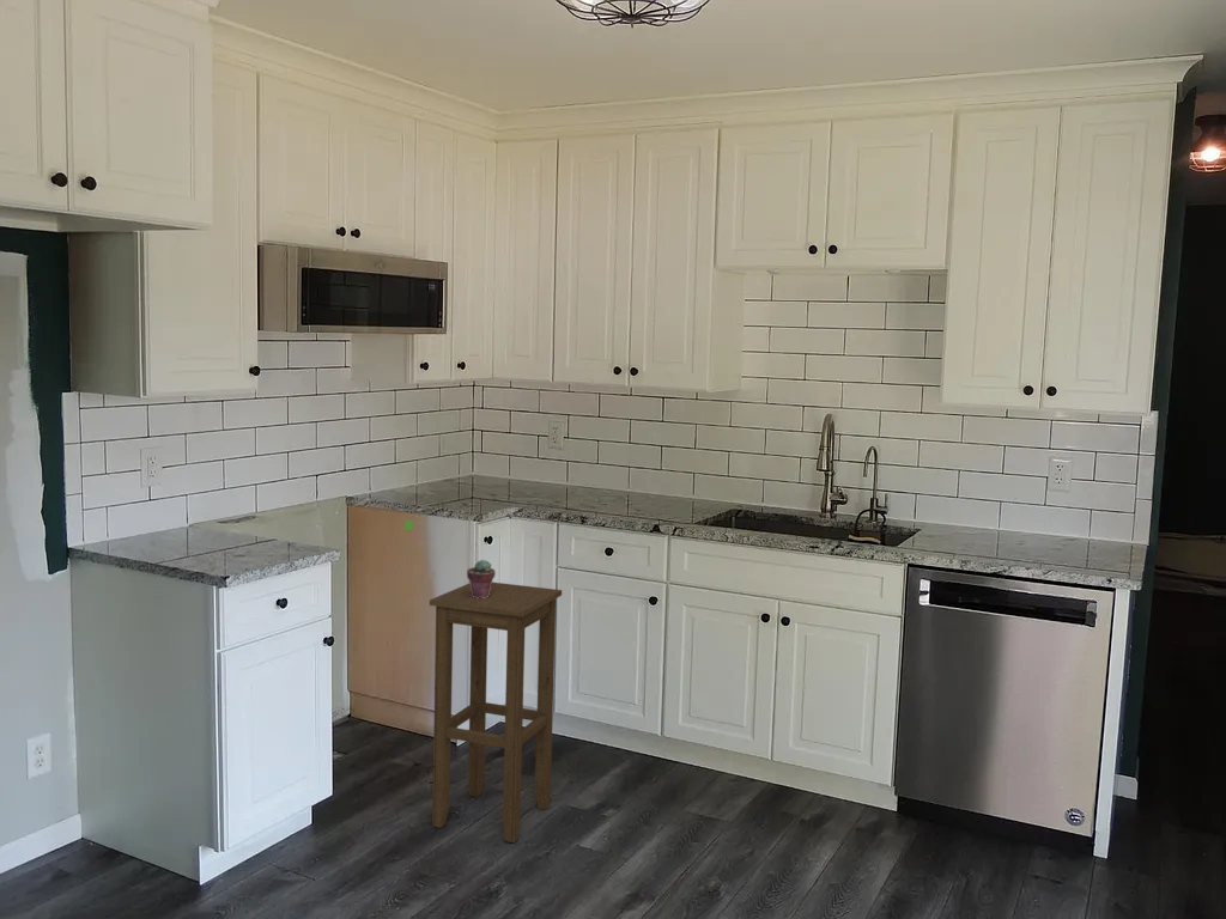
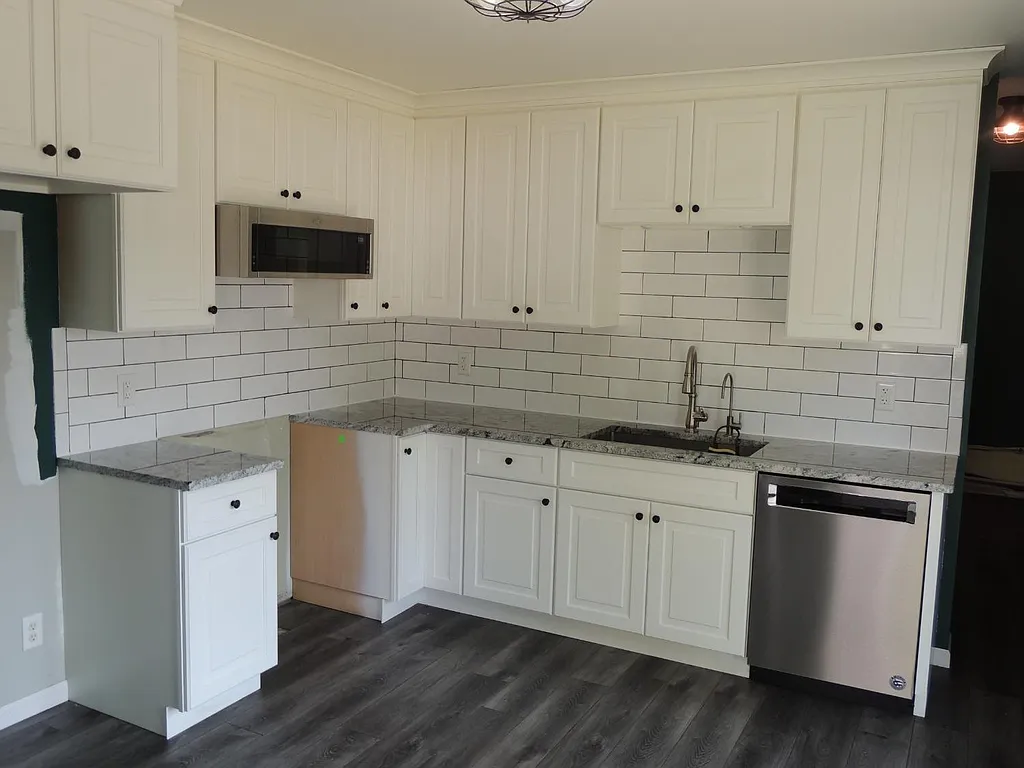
- stool [429,582,563,844]
- potted succulent [466,559,497,598]
